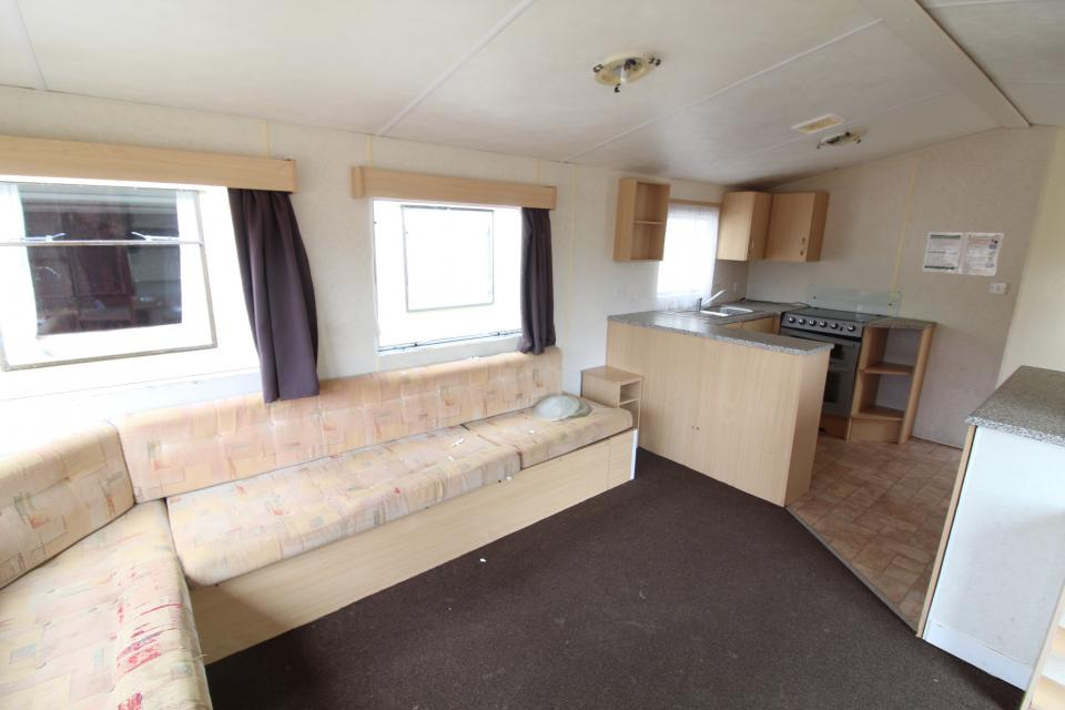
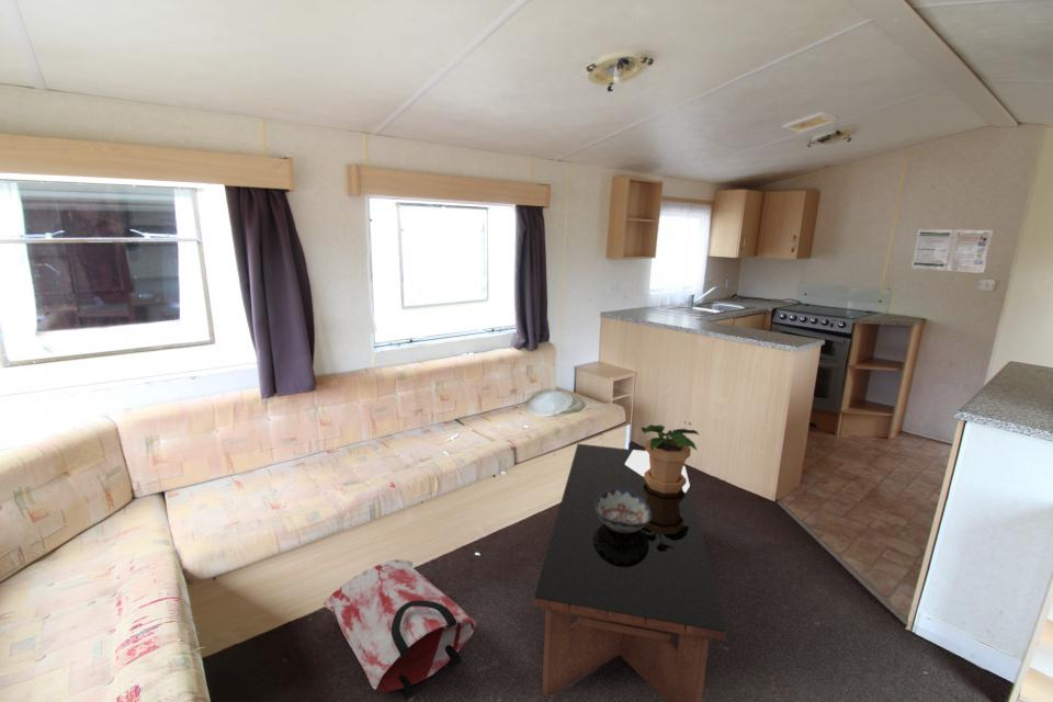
+ potted plant [641,423,700,494]
+ coffee table [533,443,727,702]
+ bag [322,558,477,700]
+ decorative bowl [595,488,652,533]
